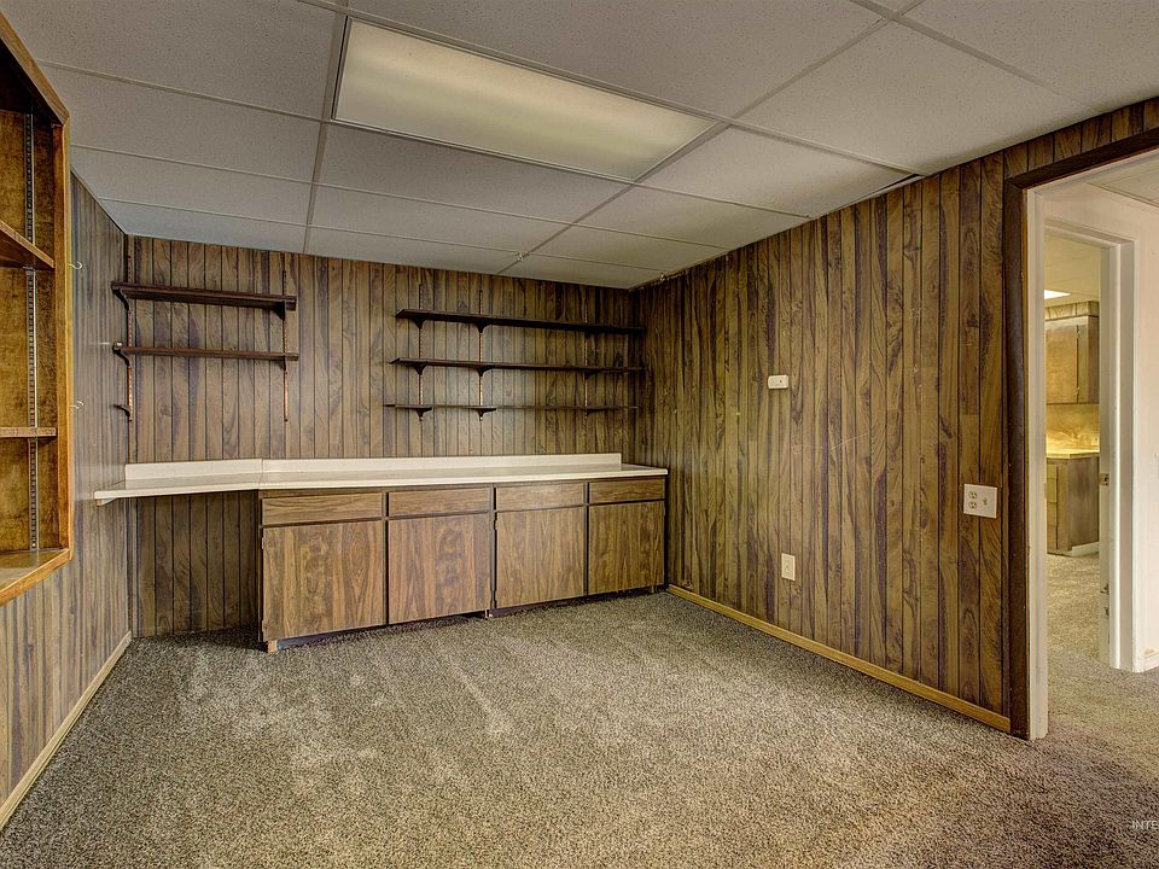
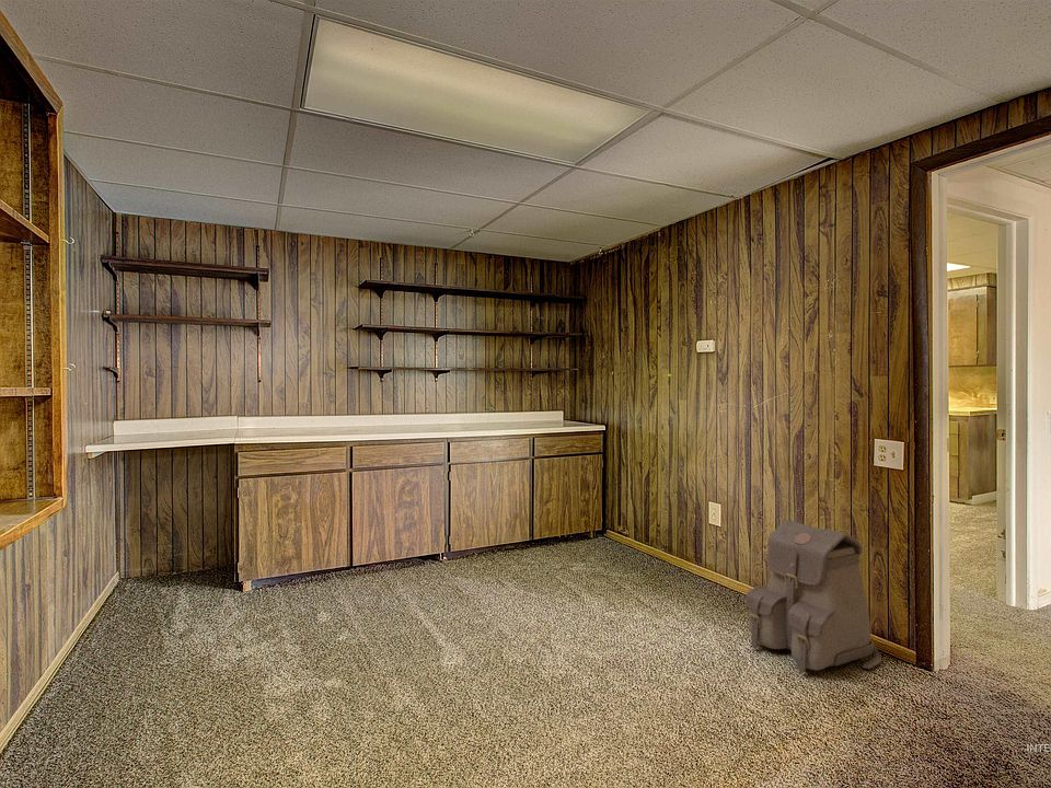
+ backpack [744,519,882,673]
